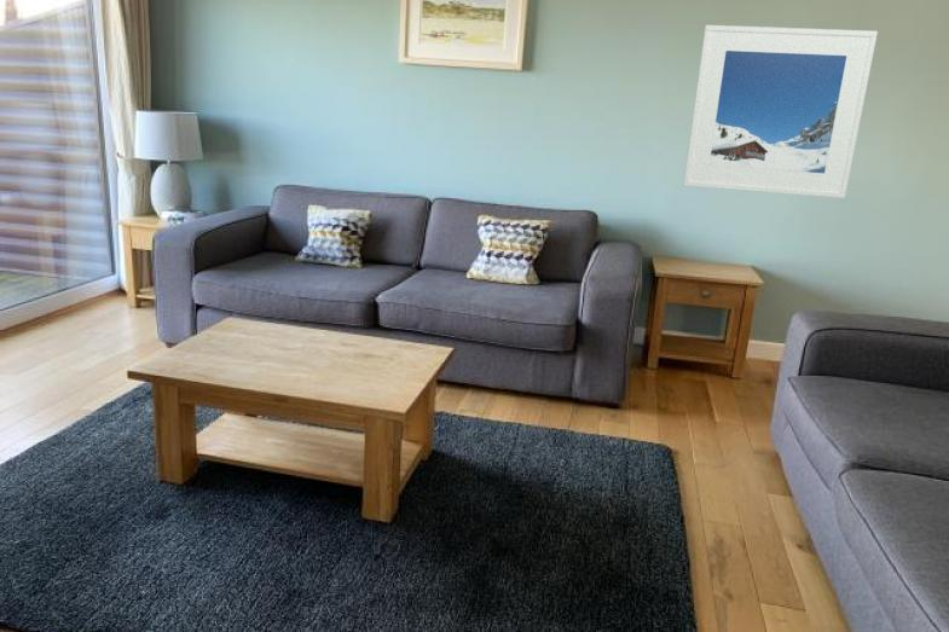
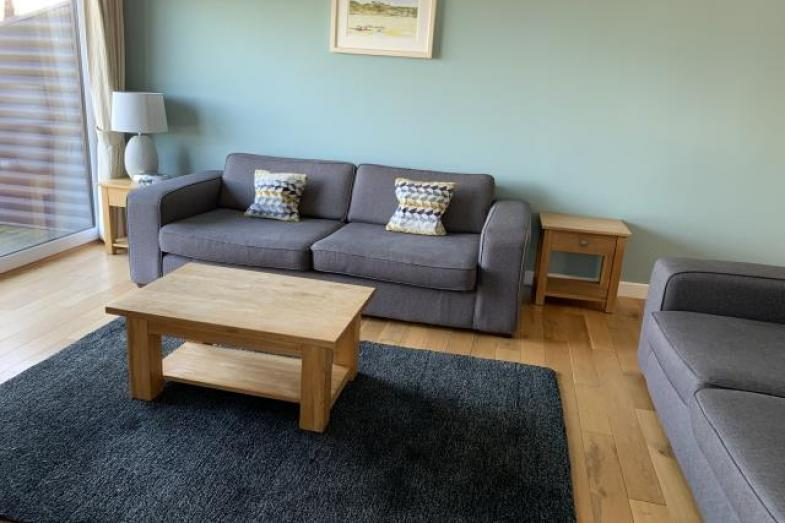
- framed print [682,24,879,199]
